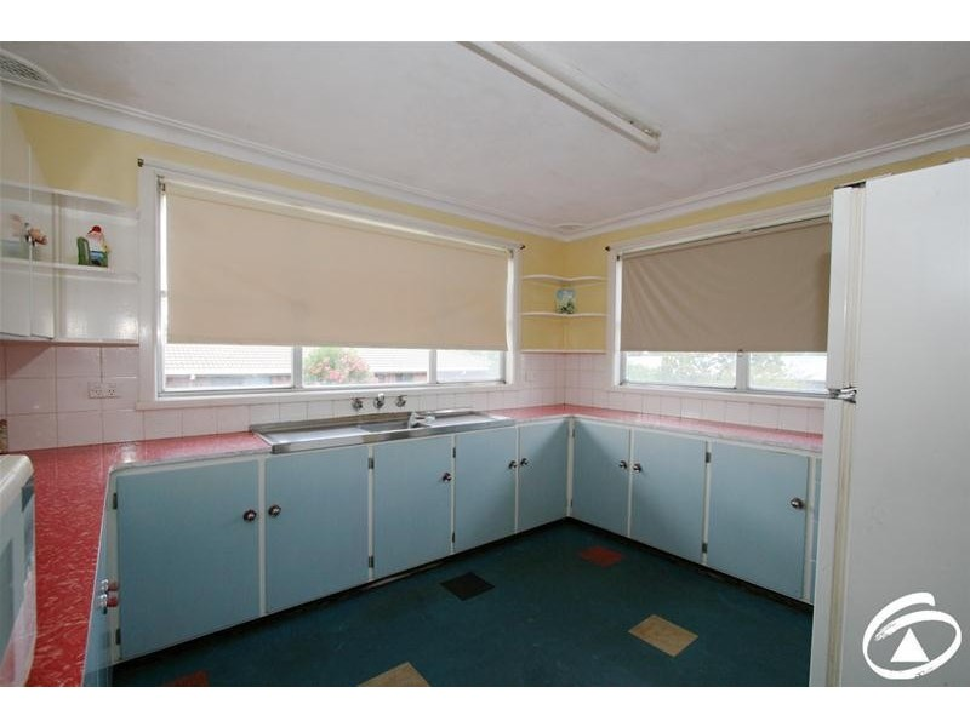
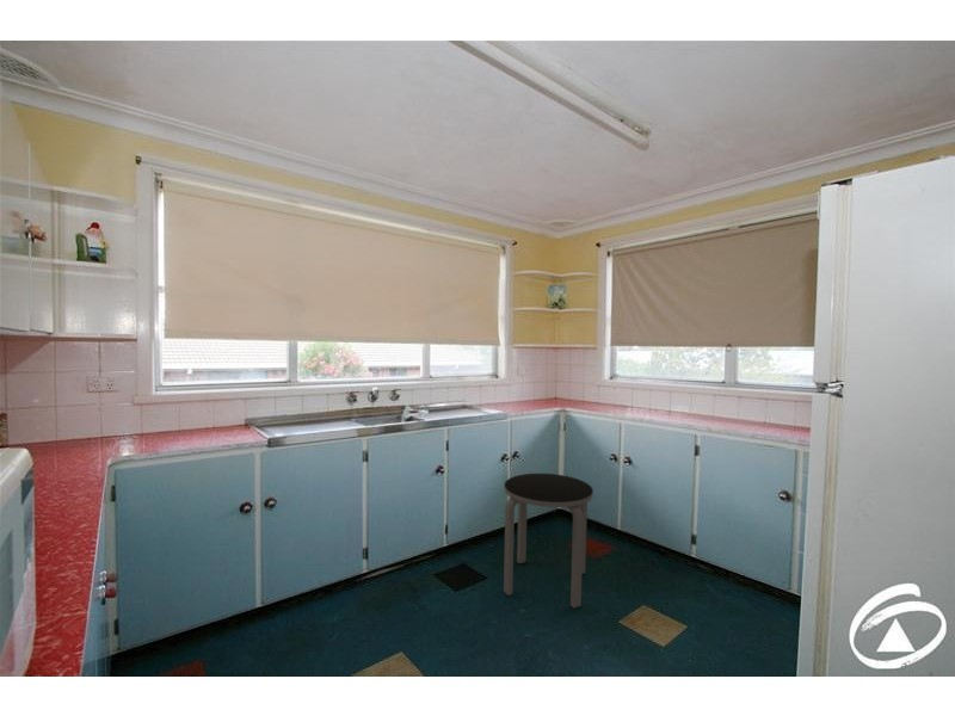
+ side table [503,473,594,609]
